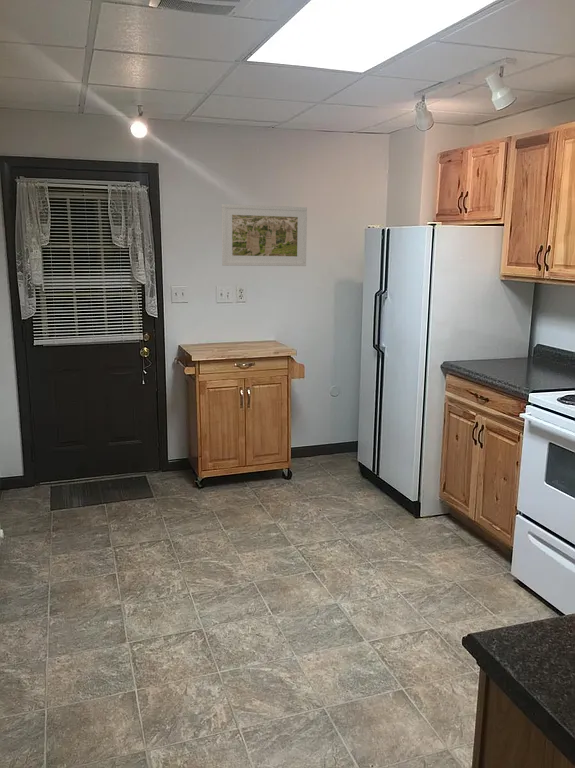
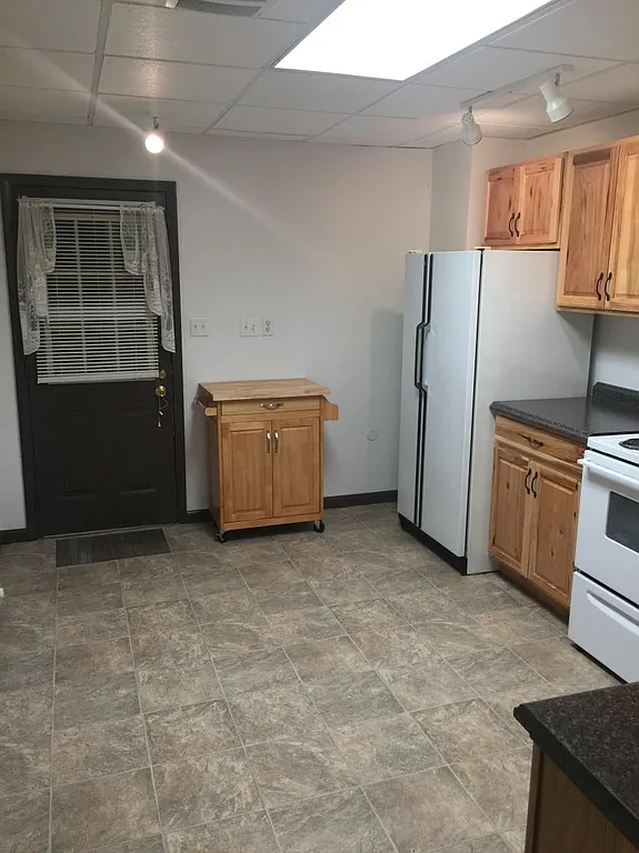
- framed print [221,203,308,267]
